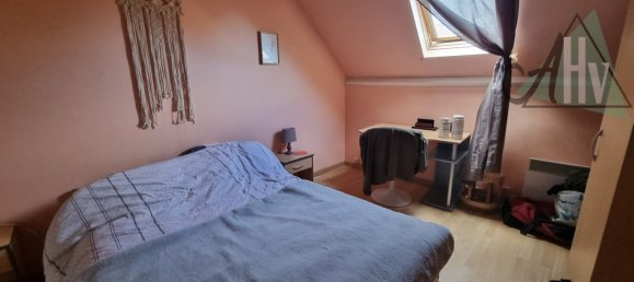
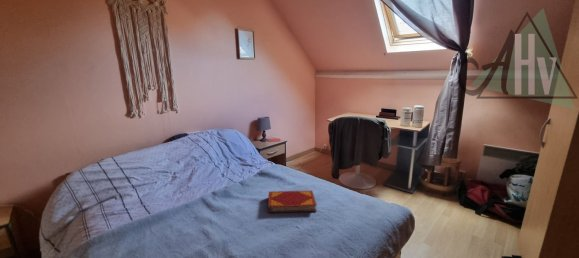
+ hardback book [267,189,318,214]
